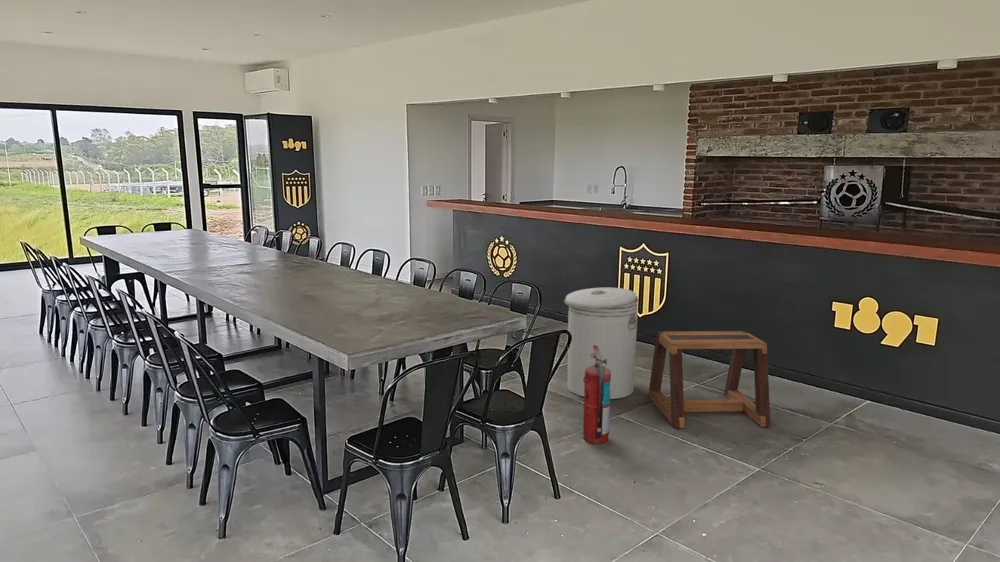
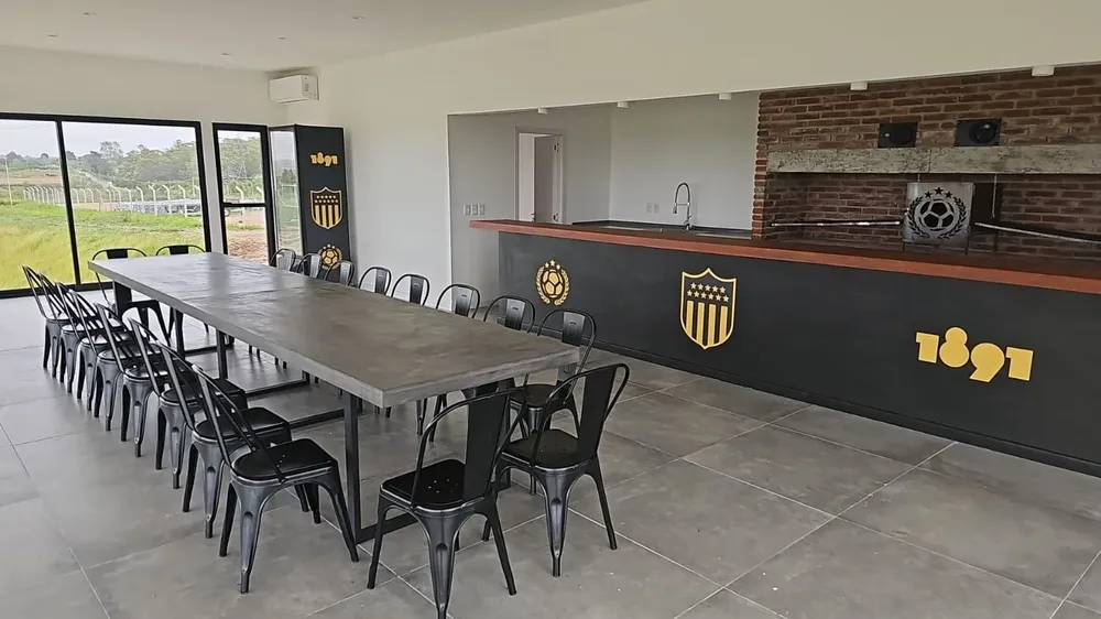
- fire extinguisher [582,345,611,445]
- stool [648,330,772,429]
- can [563,287,639,400]
